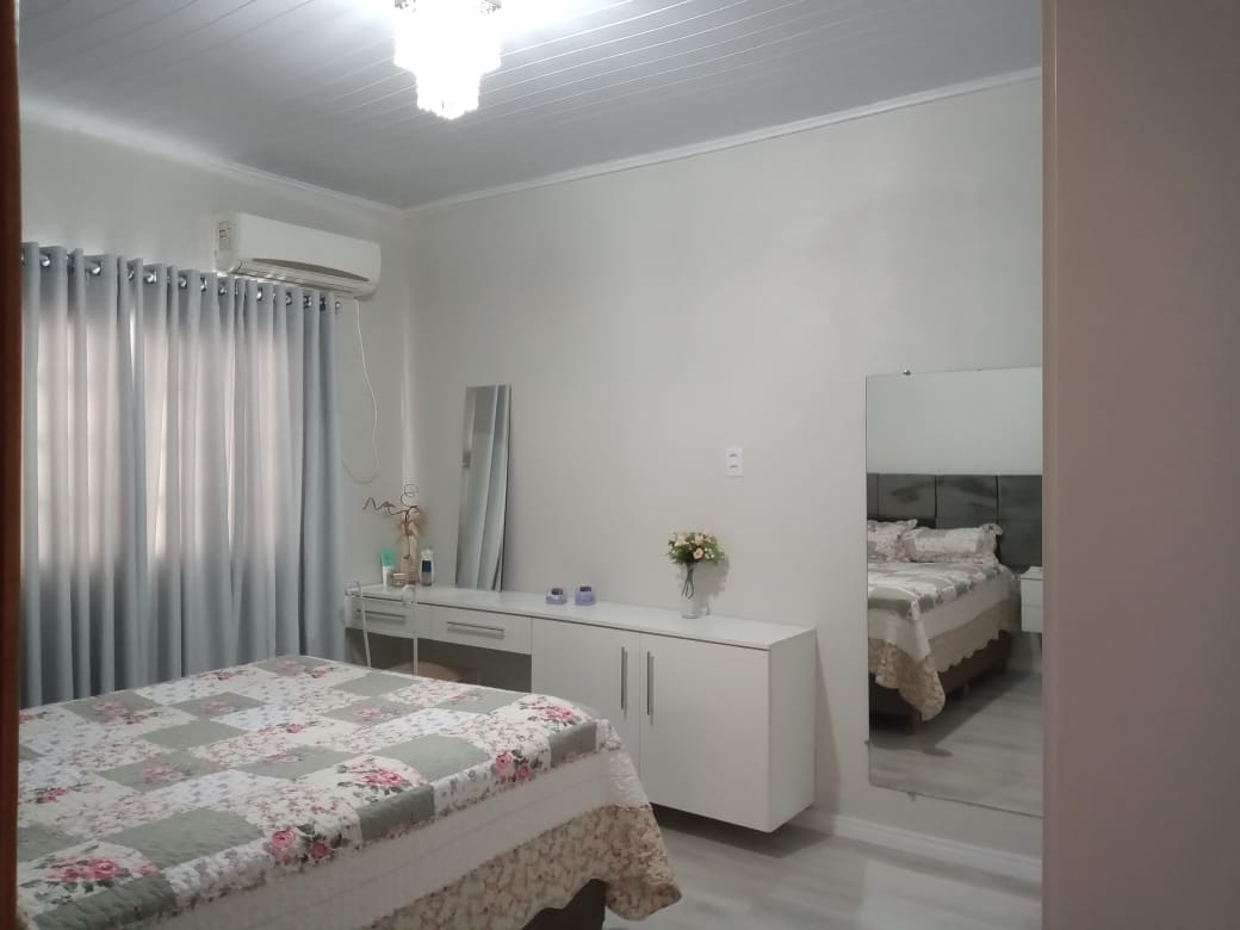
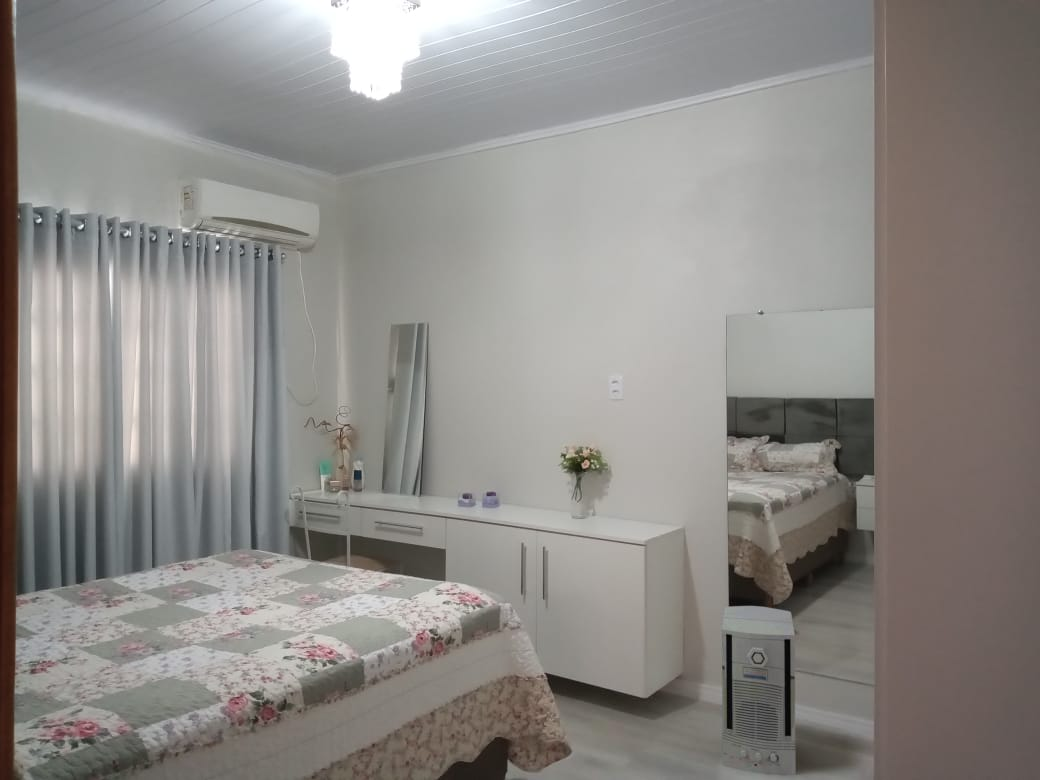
+ air purifier [721,605,797,776]
